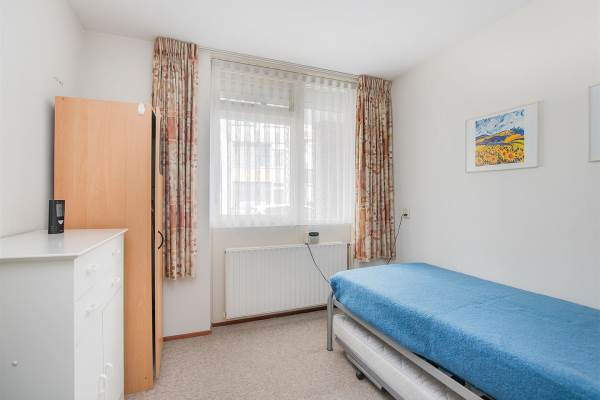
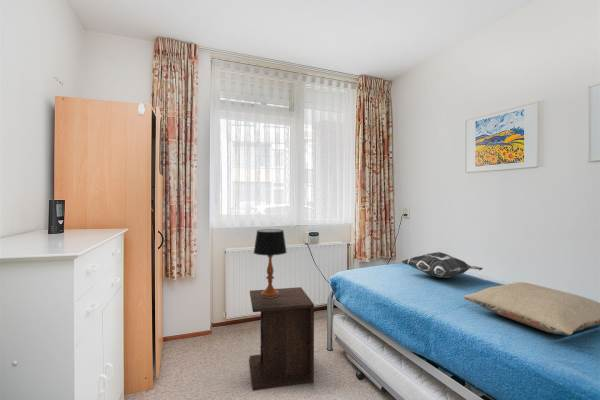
+ decorative pillow [400,251,484,279]
+ nightstand [249,286,315,392]
+ pillow [462,281,600,336]
+ table lamp [253,228,288,298]
